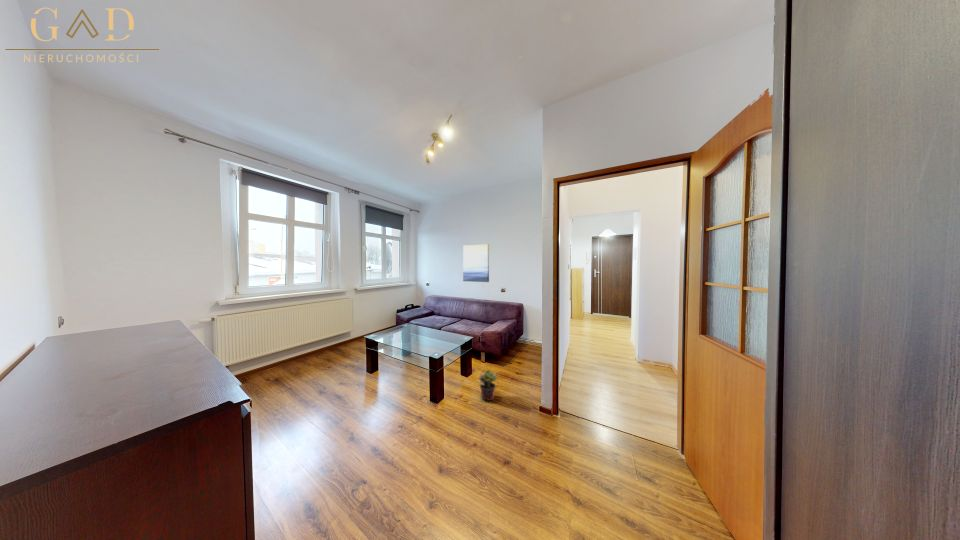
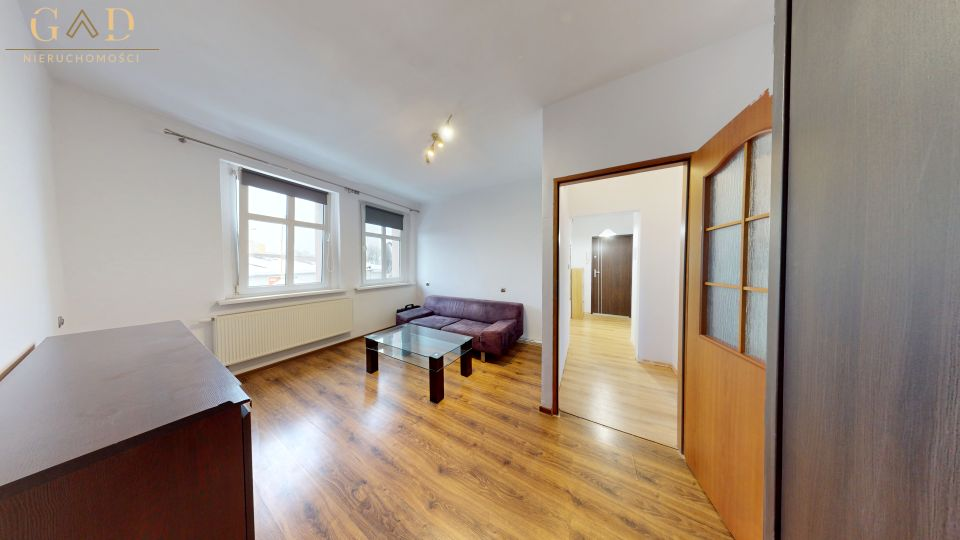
- wall art [462,243,490,283]
- potted plant [477,369,499,402]
